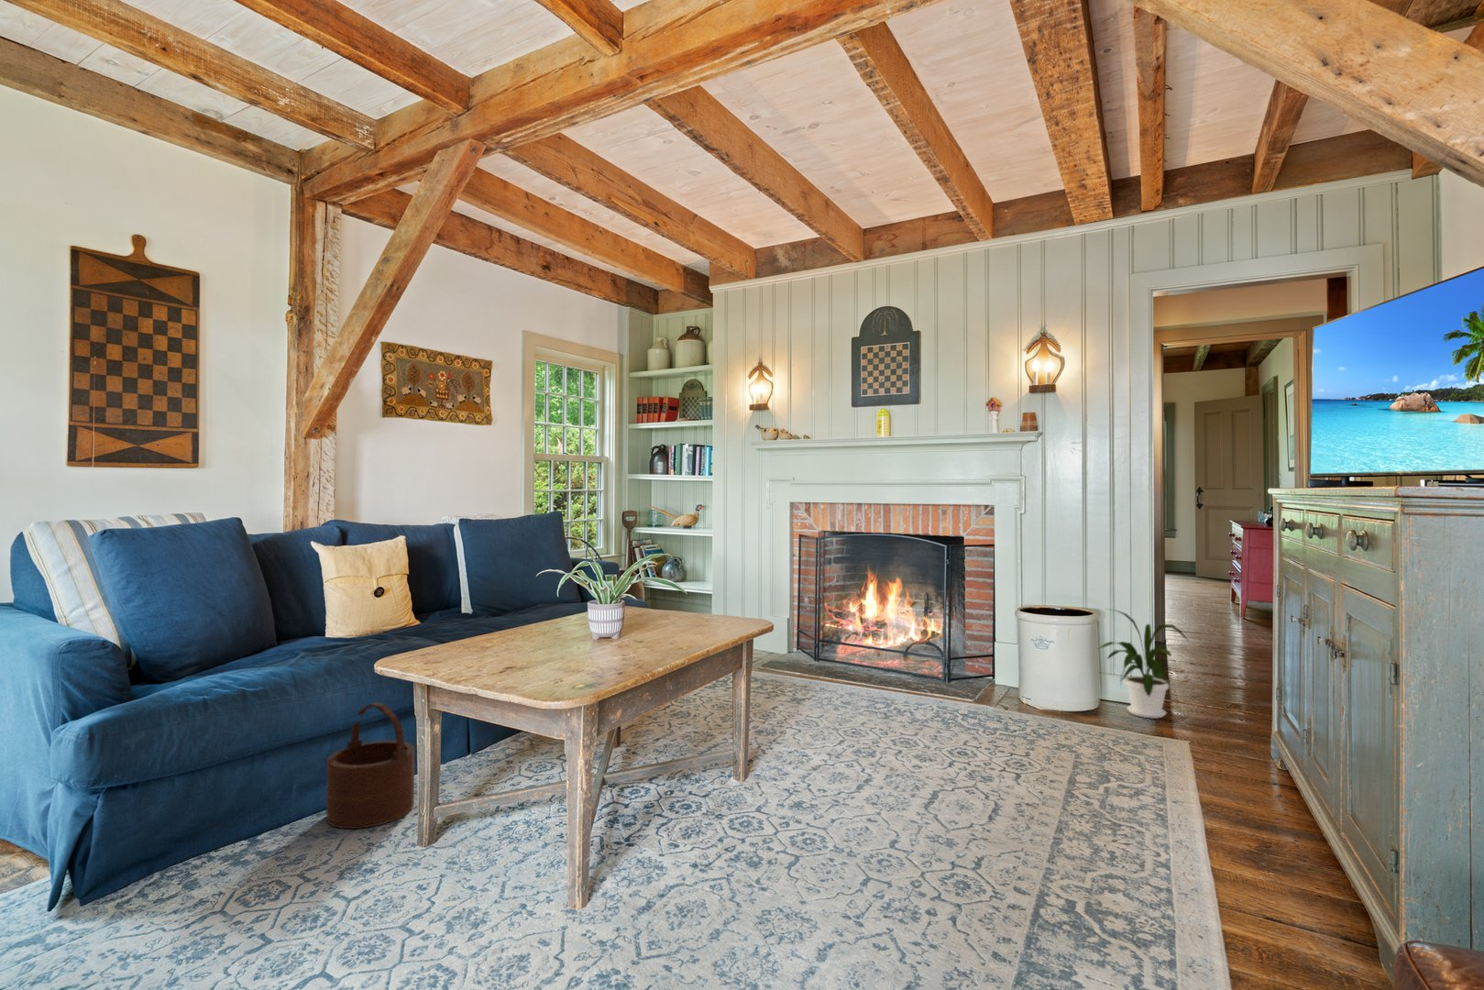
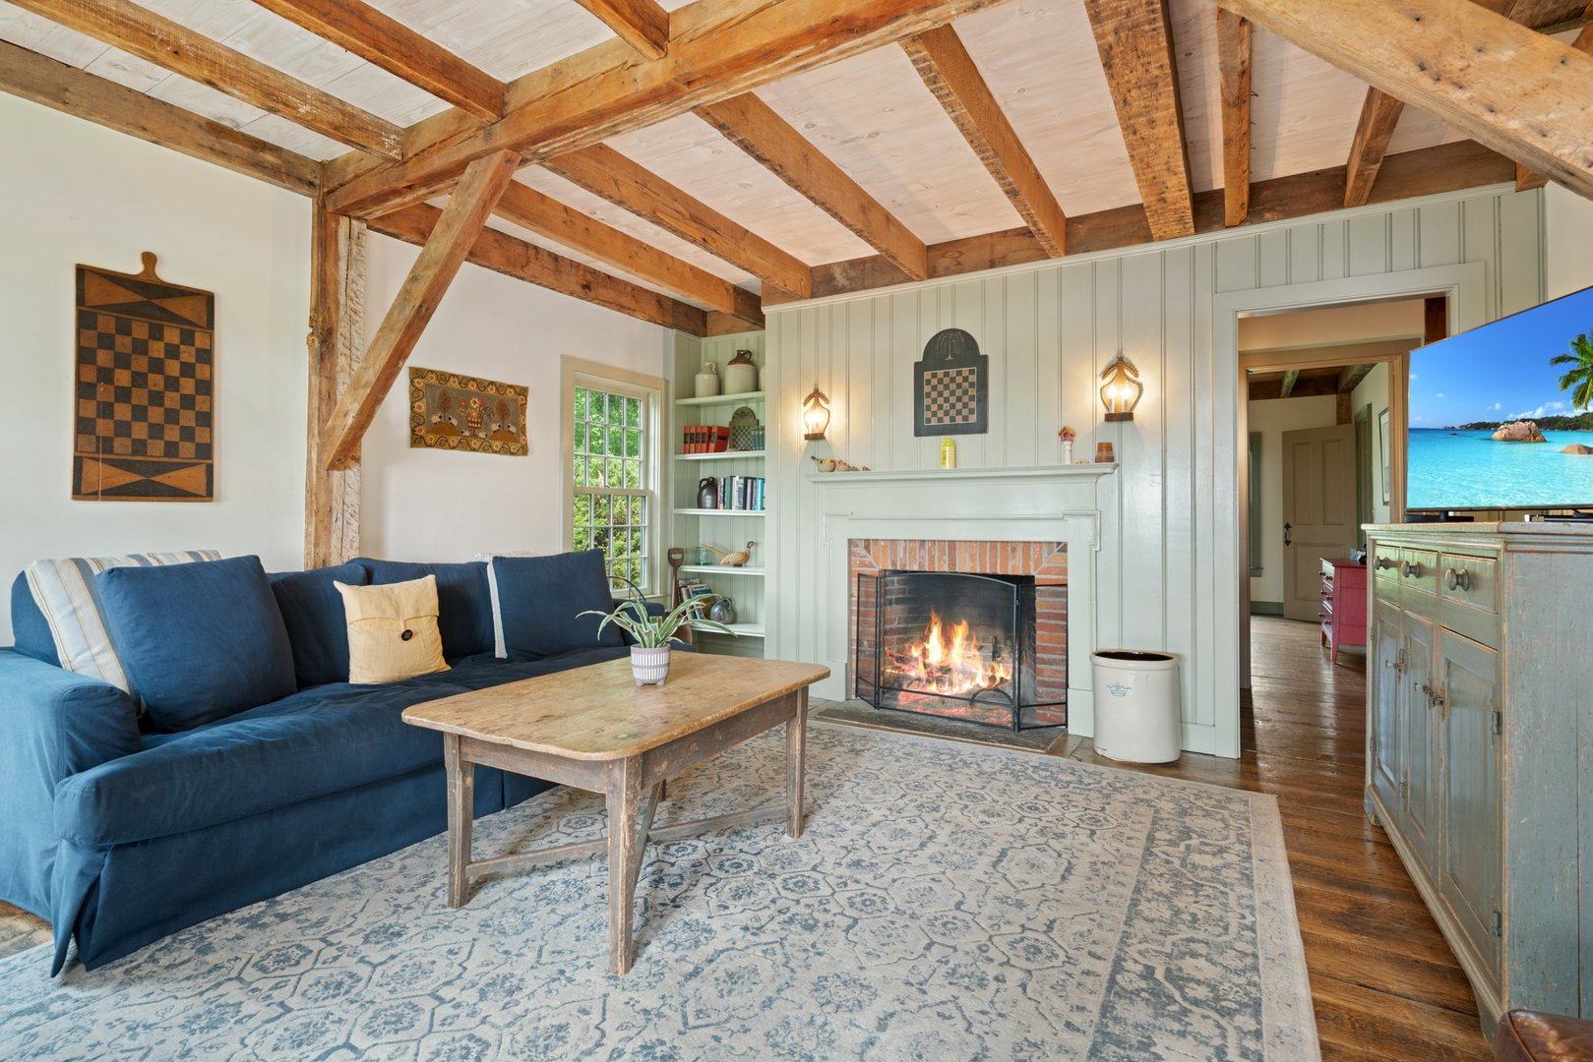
- wooden bucket [325,702,415,830]
- house plant [1095,608,1189,719]
